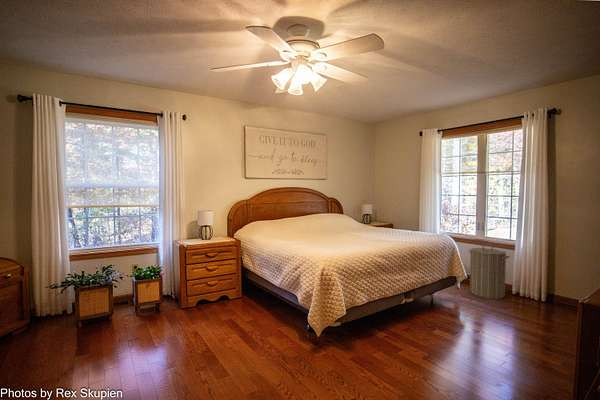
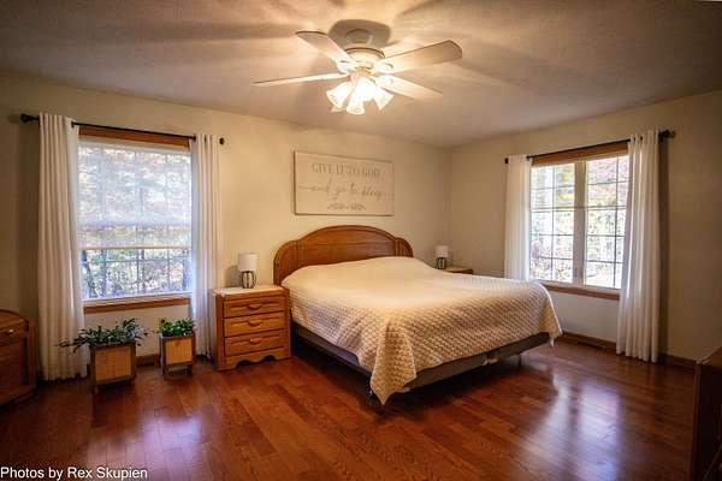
- laundry hamper [468,243,510,300]
